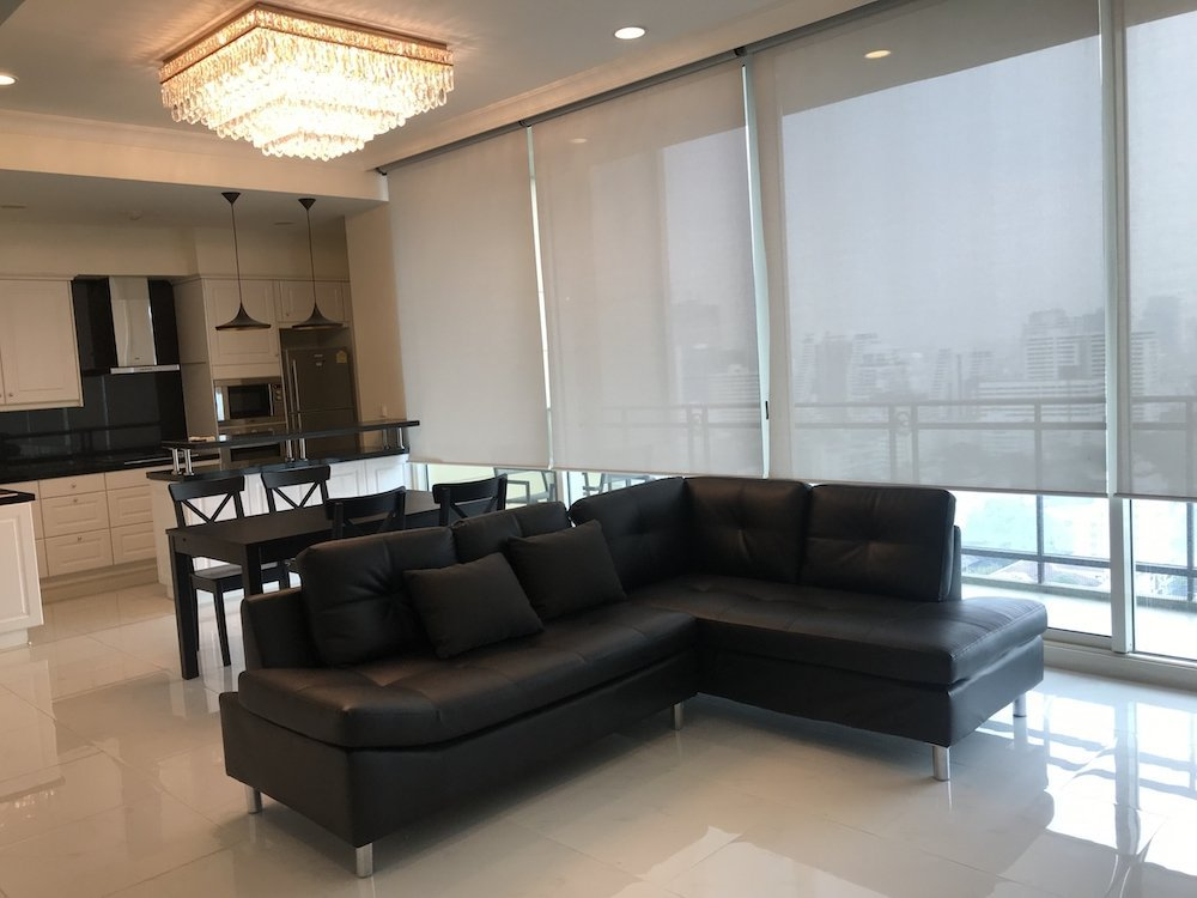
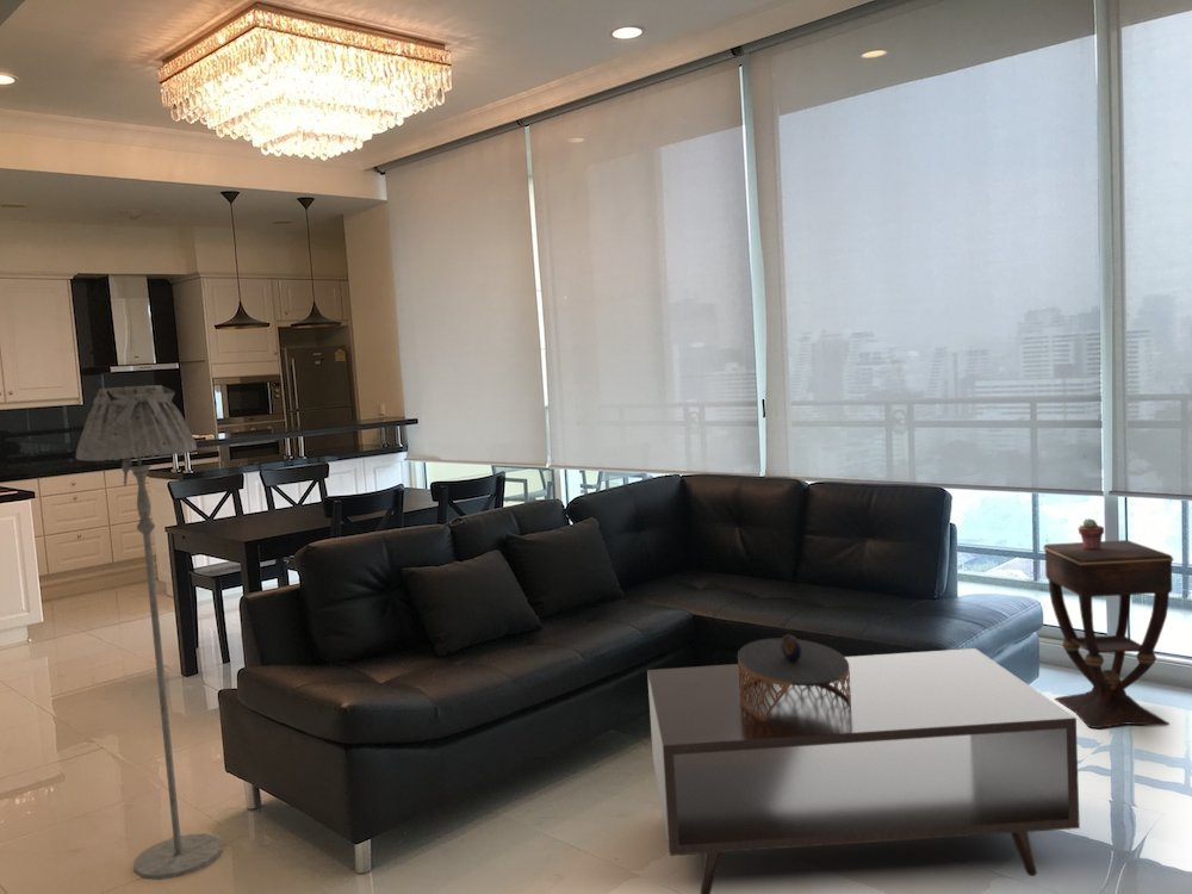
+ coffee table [737,634,851,721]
+ side table [1042,539,1175,730]
+ floor lamp [75,384,224,881]
+ potted succulent [1078,517,1105,550]
+ coffee table [646,647,1081,894]
